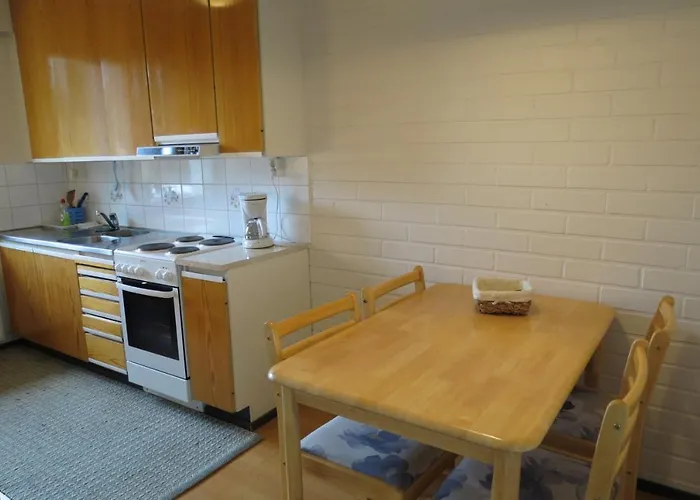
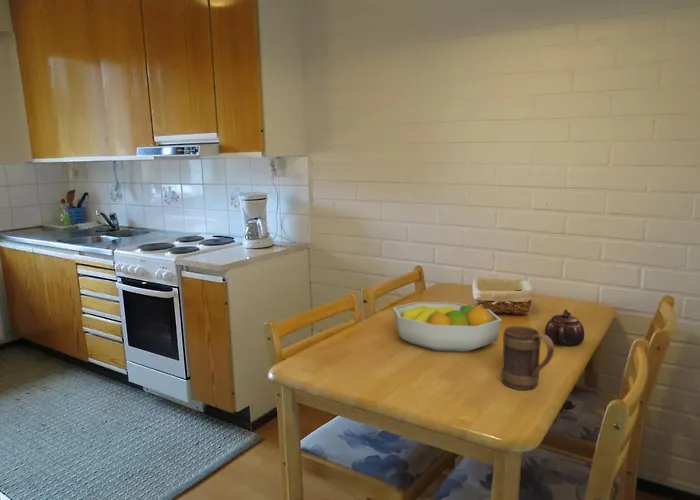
+ mug [501,325,555,391]
+ fruit bowl [392,301,503,353]
+ teapot [544,308,585,347]
